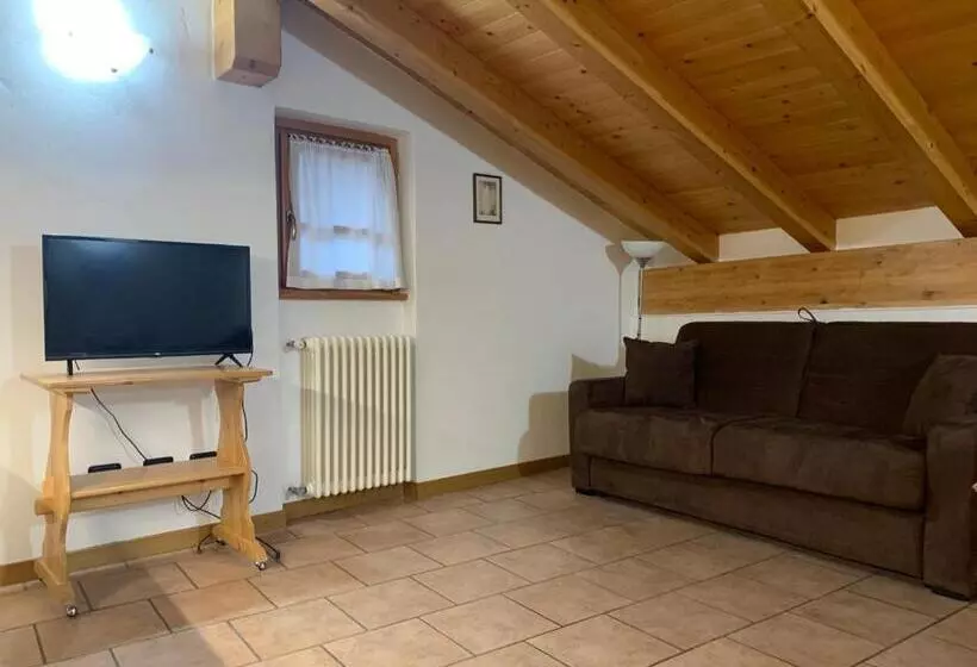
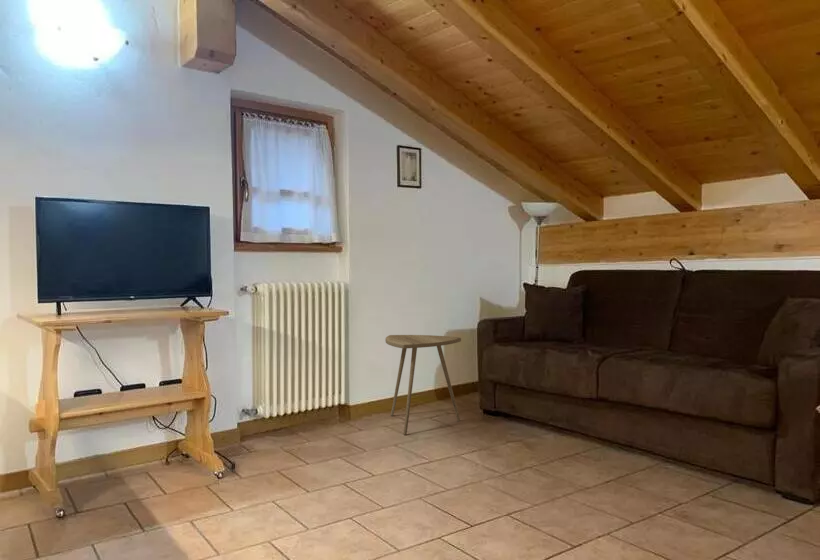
+ side table [384,334,462,436]
